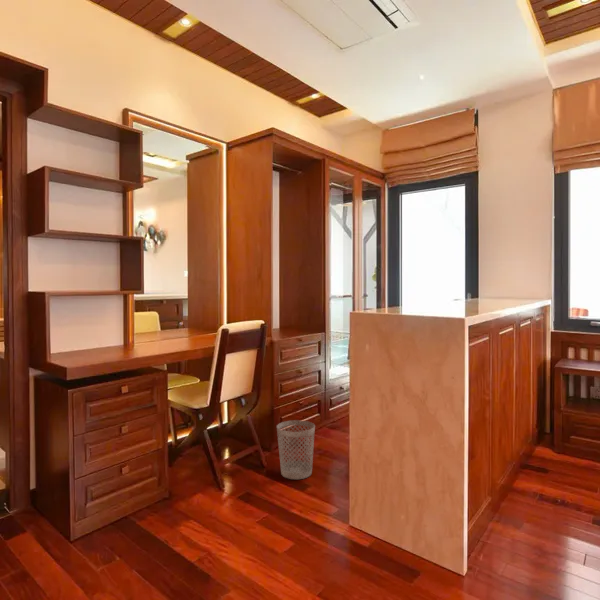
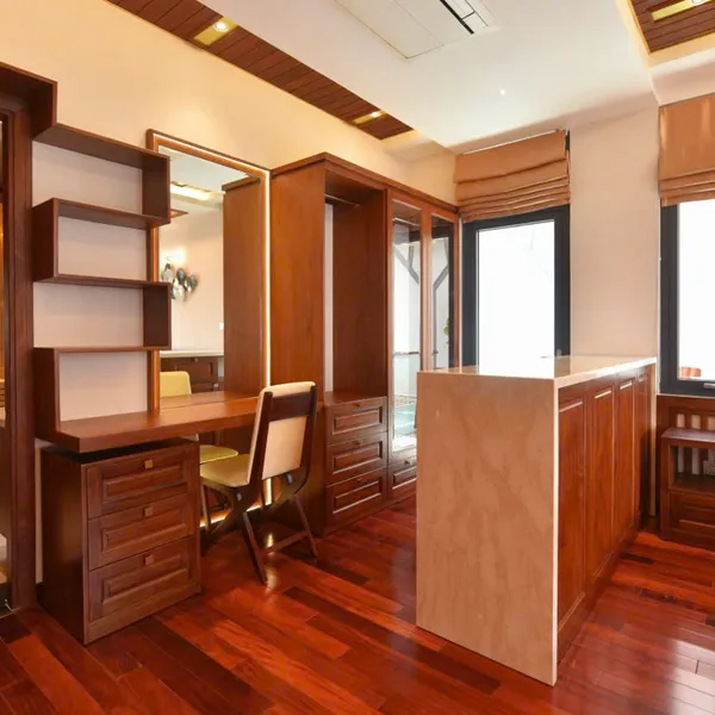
- wastebasket [276,419,316,480]
